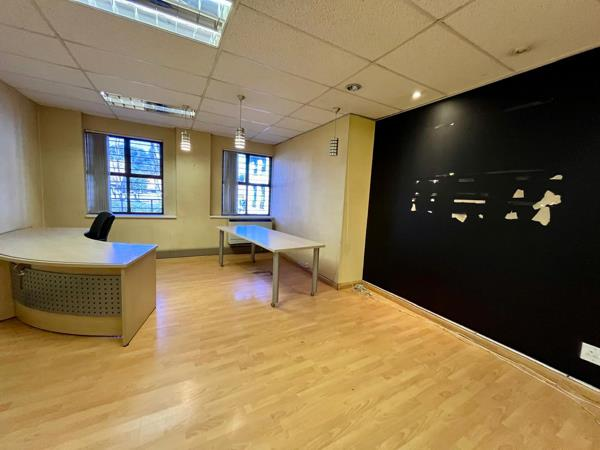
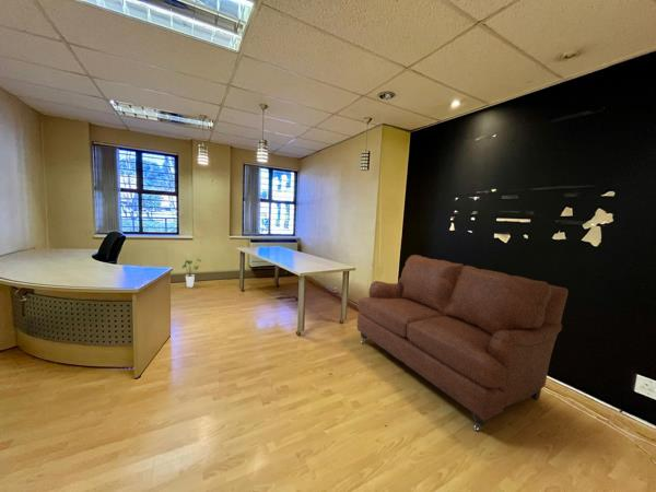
+ sofa [356,254,570,432]
+ house plant [180,258,202,289]
